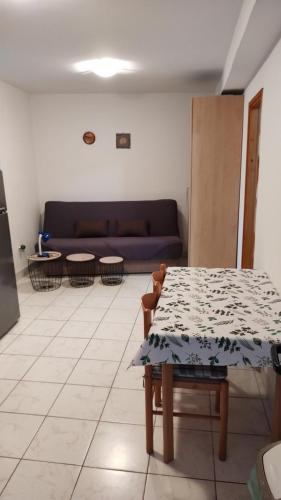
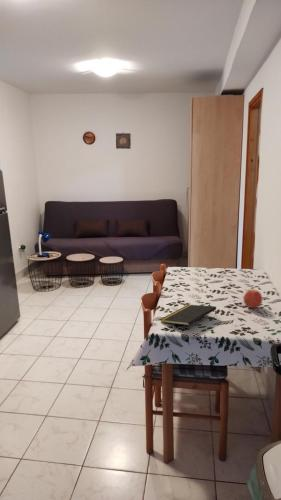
+ apple [242,288,263,309]
+ notepad [159,304,217,326]
